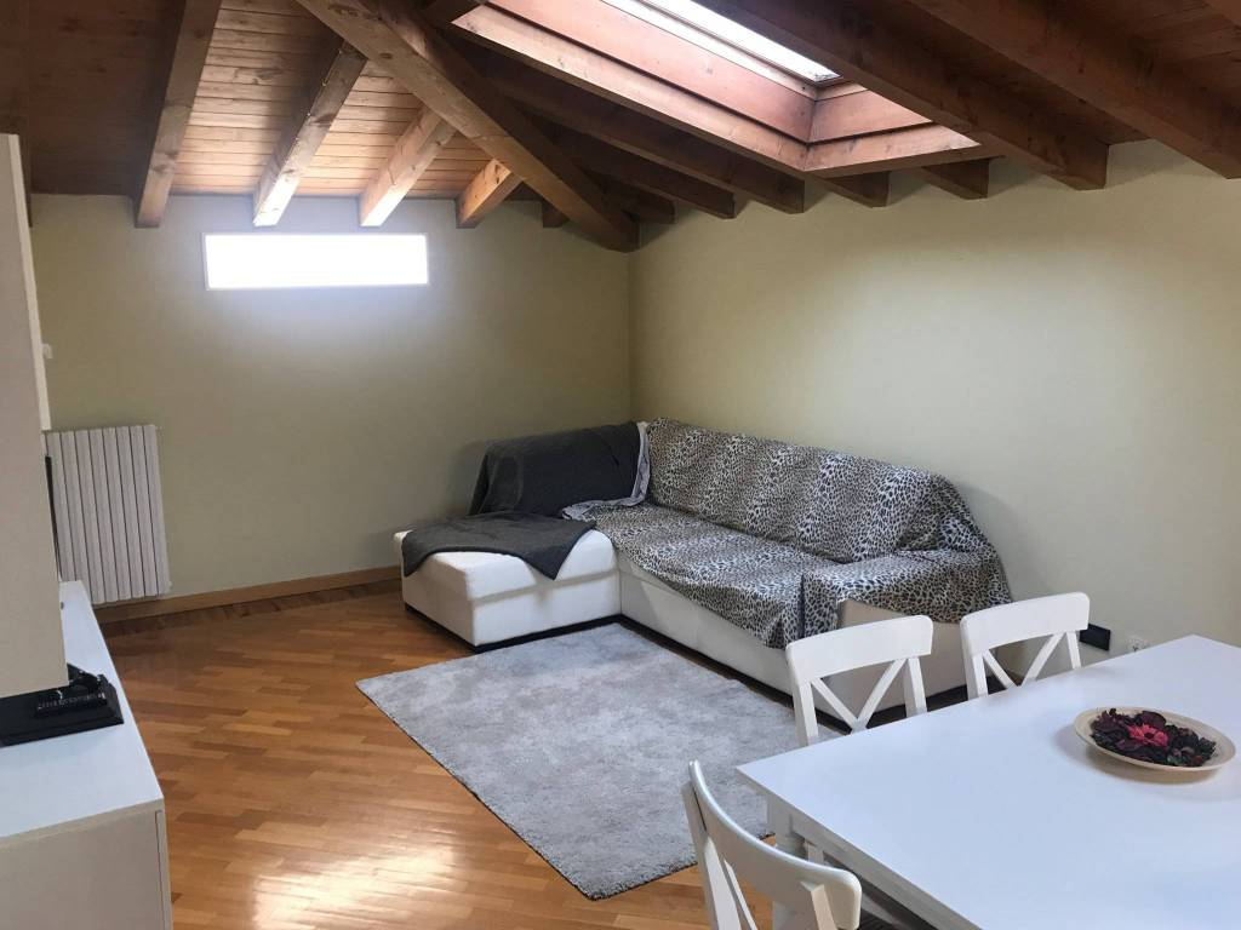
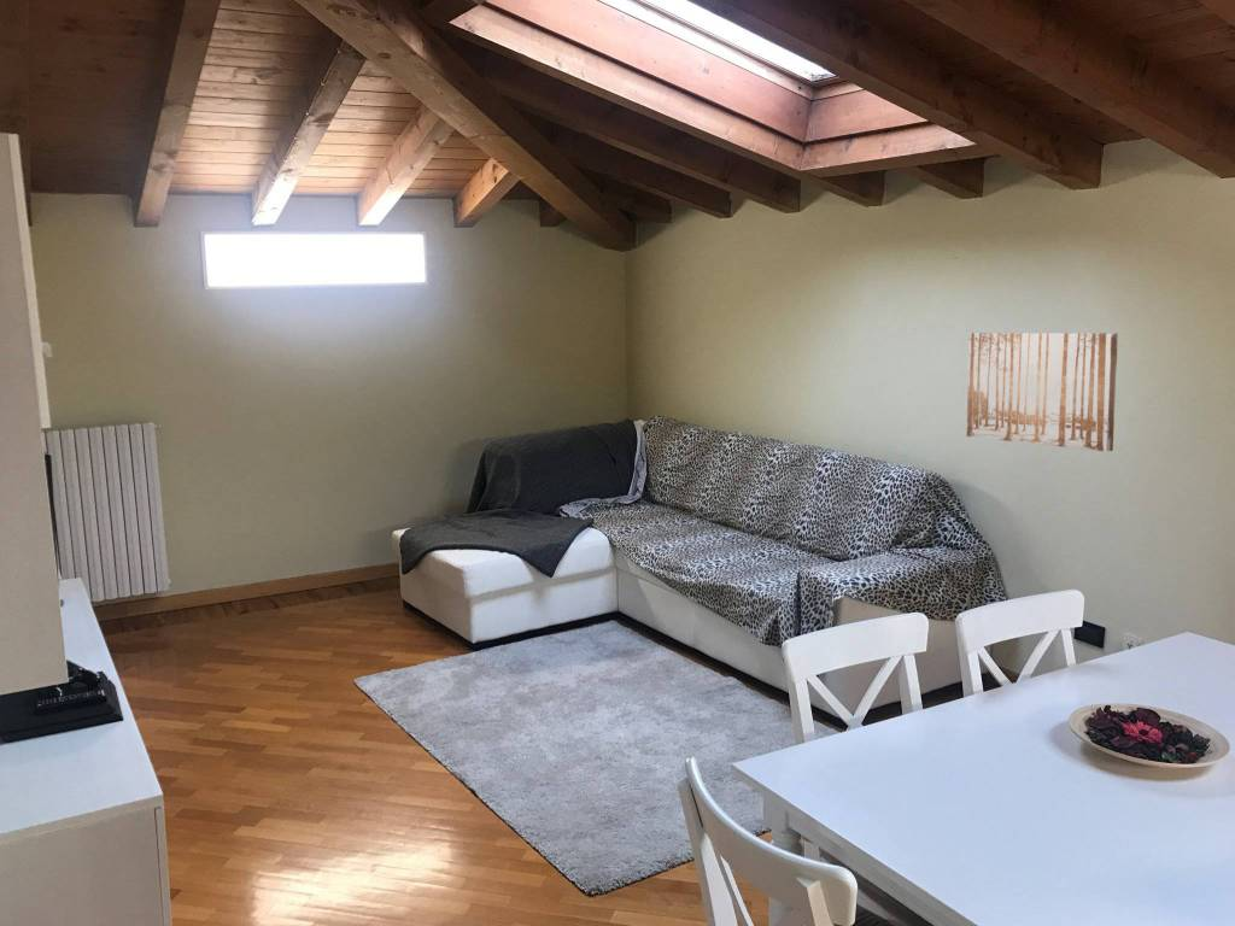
+ wall art [966,332,1119,453]
